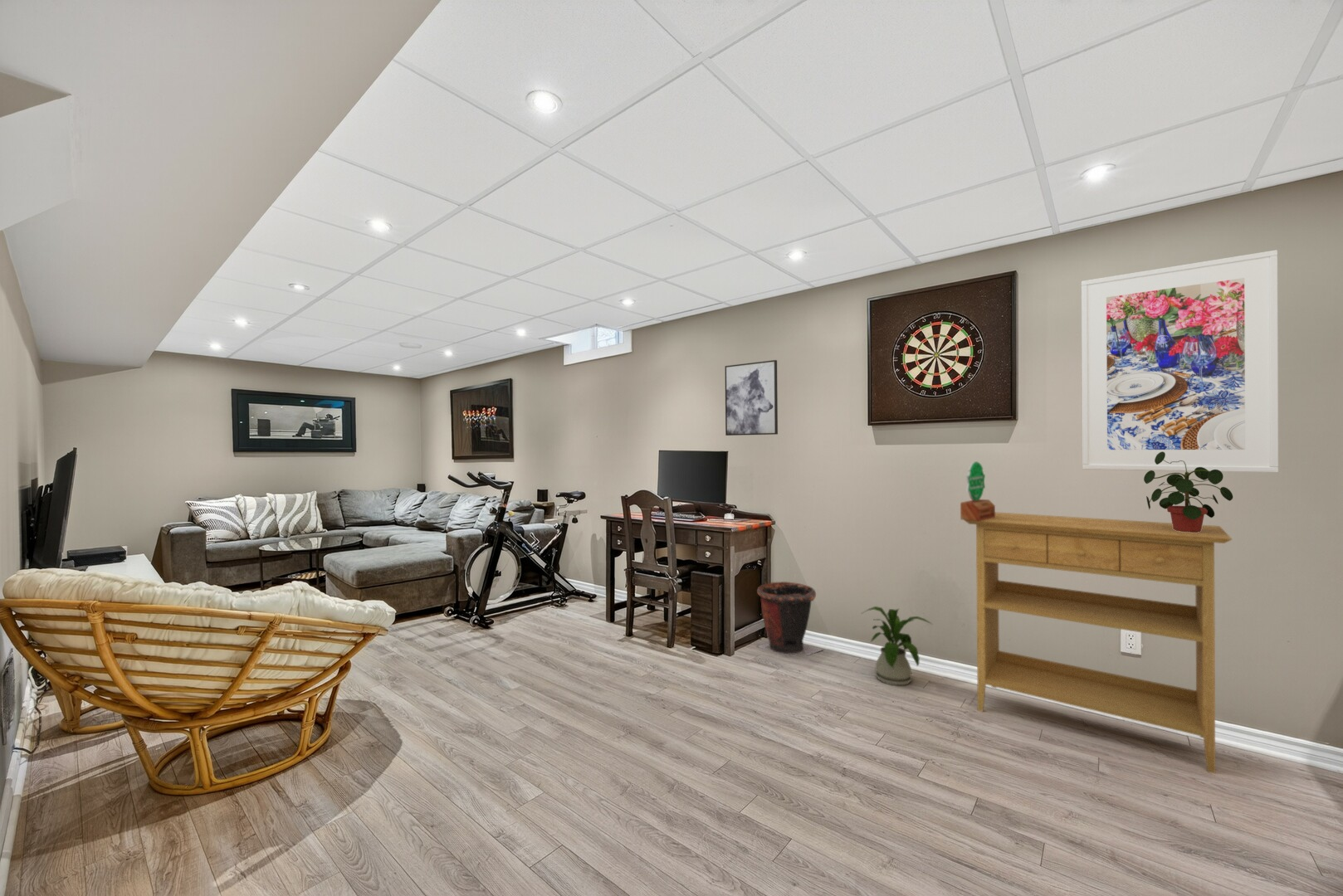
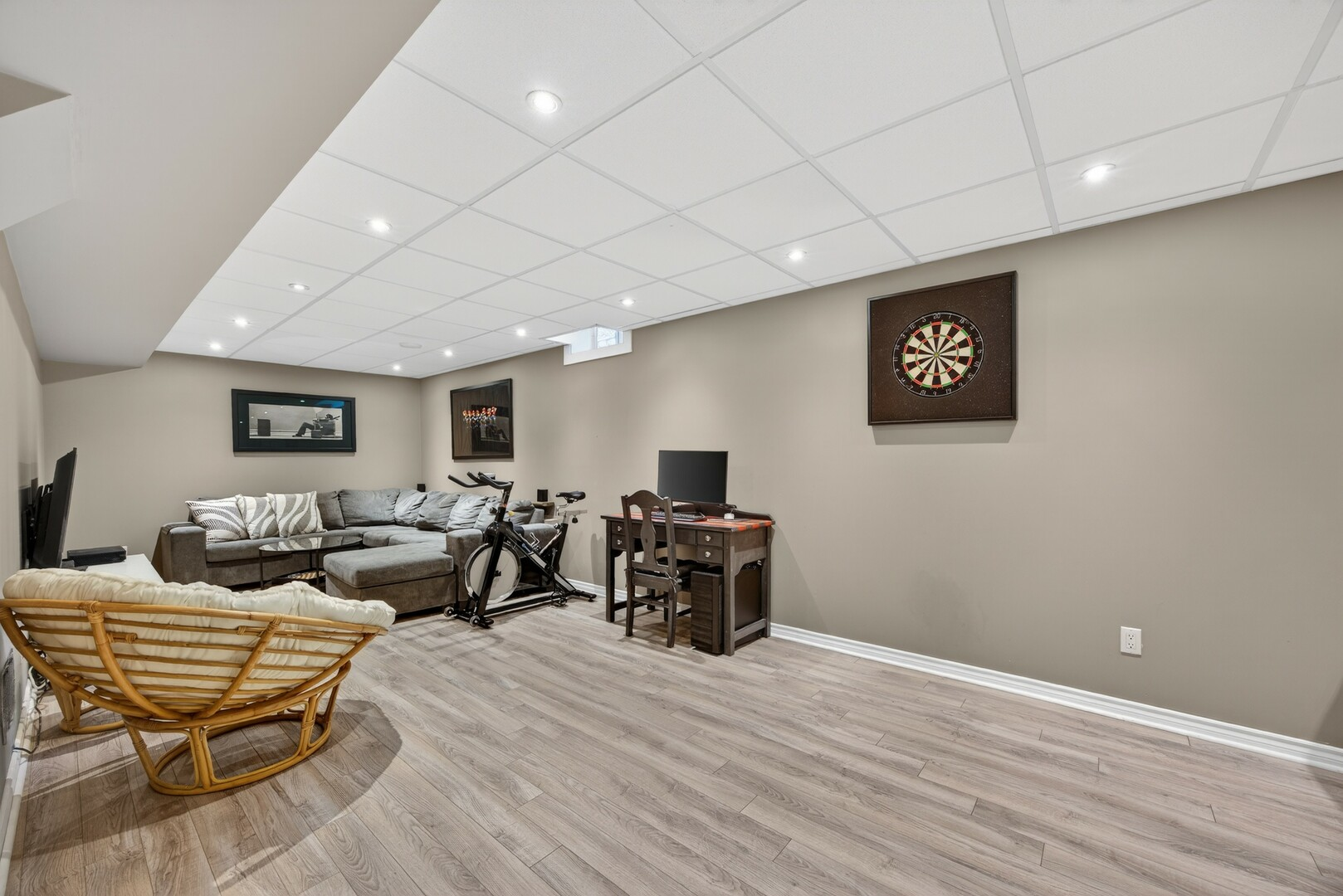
- potted plant [1143,451,1233,533]
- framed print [1081,249,1279,474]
- trophy [960,460,996,521]
- waste bin [756,581,824,657]
- console table [964,511,1233,774]
- house plant [860,606,934,686]
- wall art [724,359,779,436]
